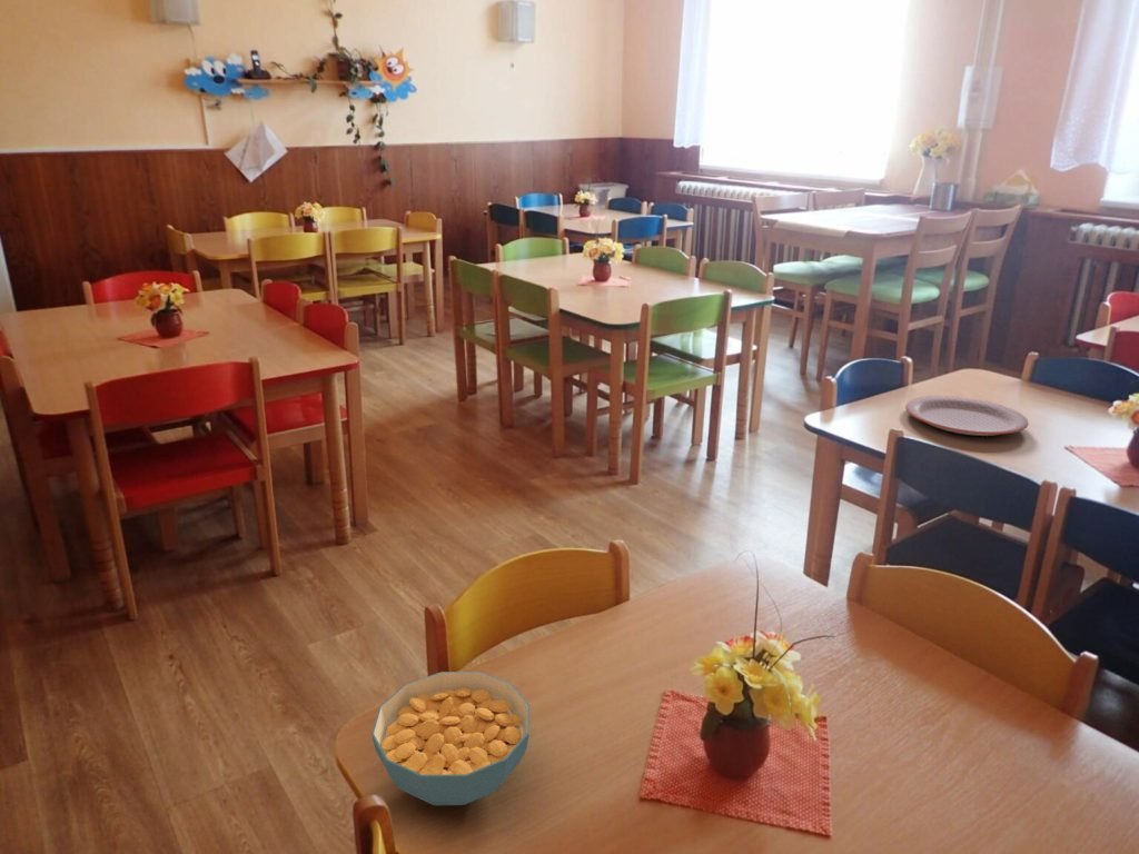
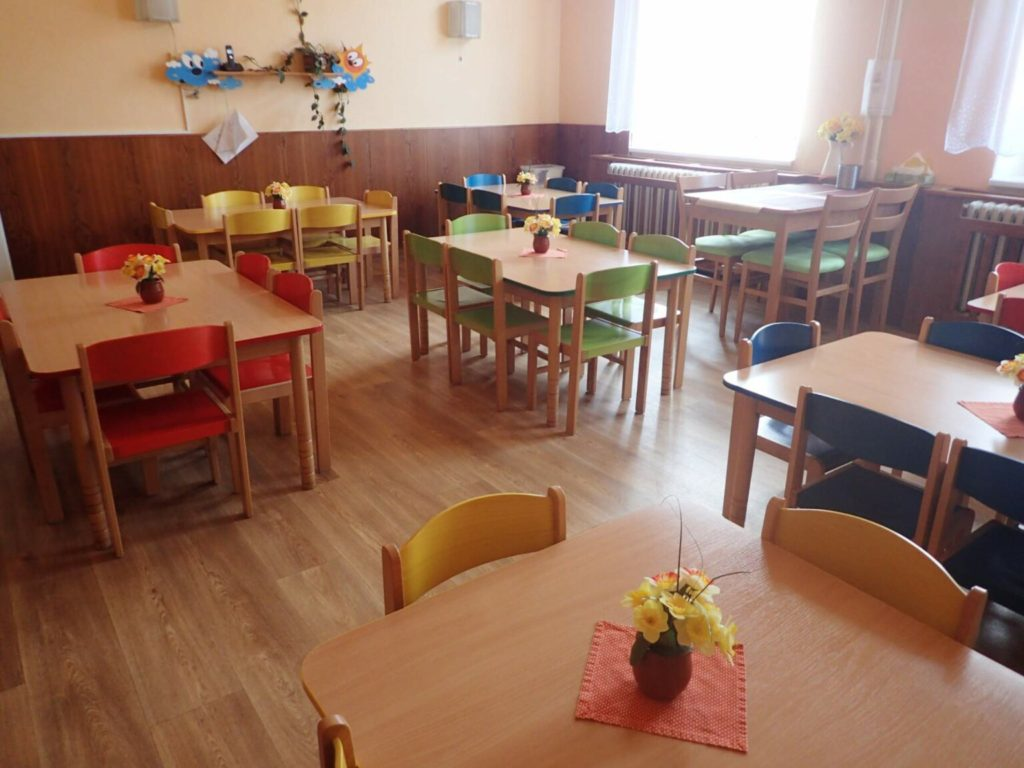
- cereal bowl [370,671,531,806]
- plate [904,395,1030,437]
